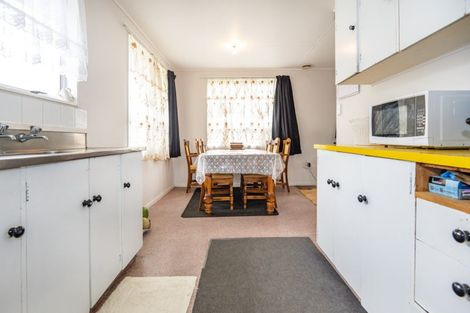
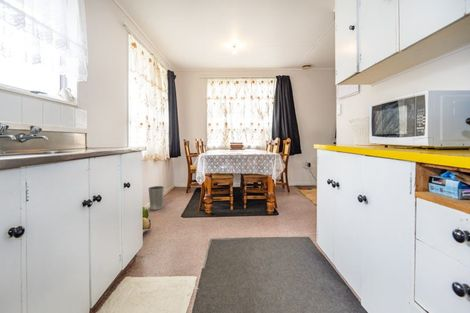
+ waste basket [147,185,165,211]
